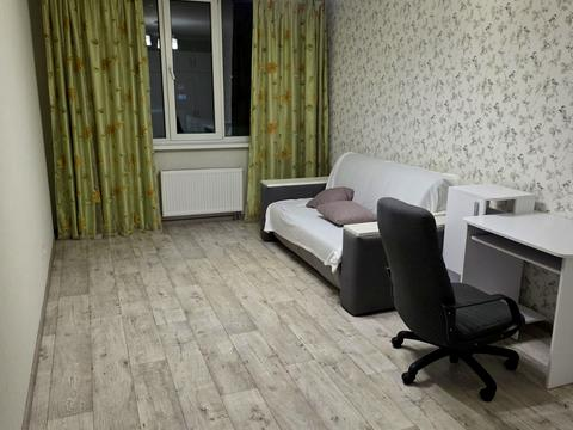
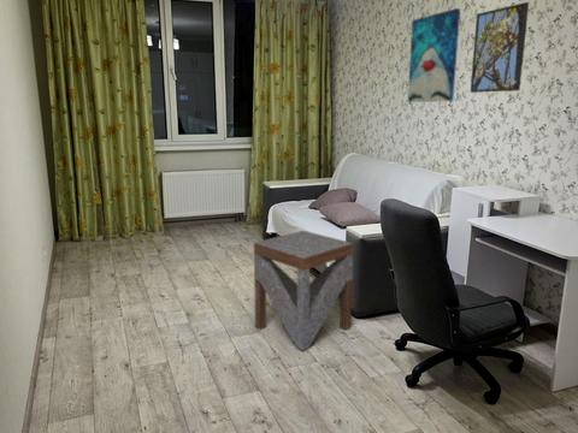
+ wall art [407,7,461,103]
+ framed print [470,1,530,94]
+ side table [253,230,354,352]
